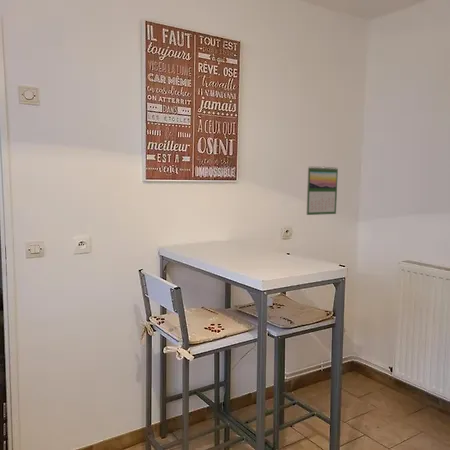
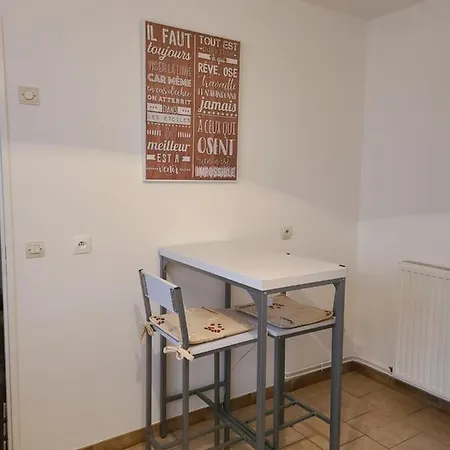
- calendar [305,165,339,216]
